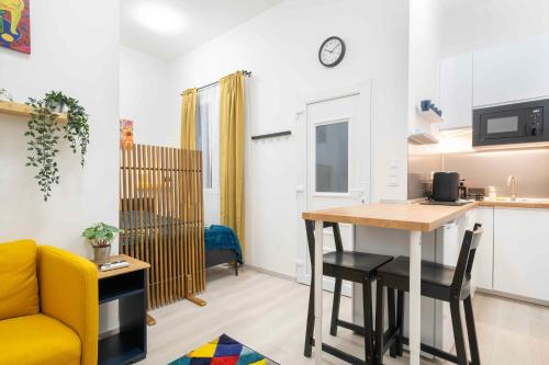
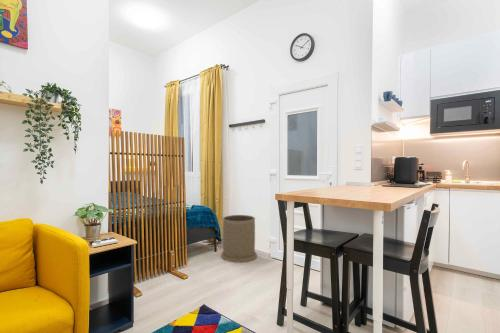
+ trash can [220,214,258,263]
